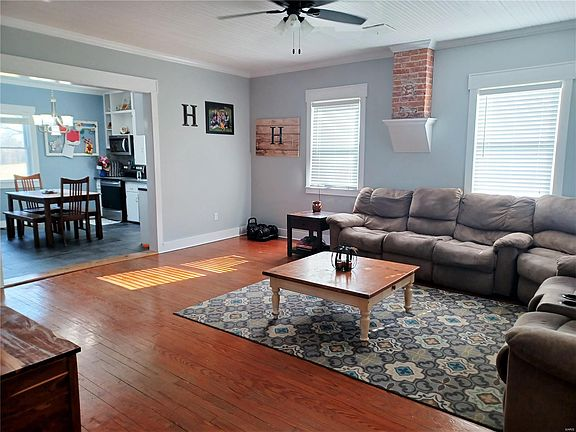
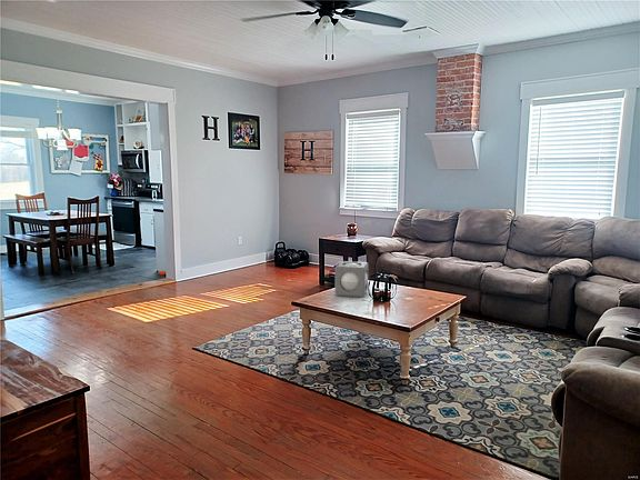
+ speaker [333,260,369,299]
